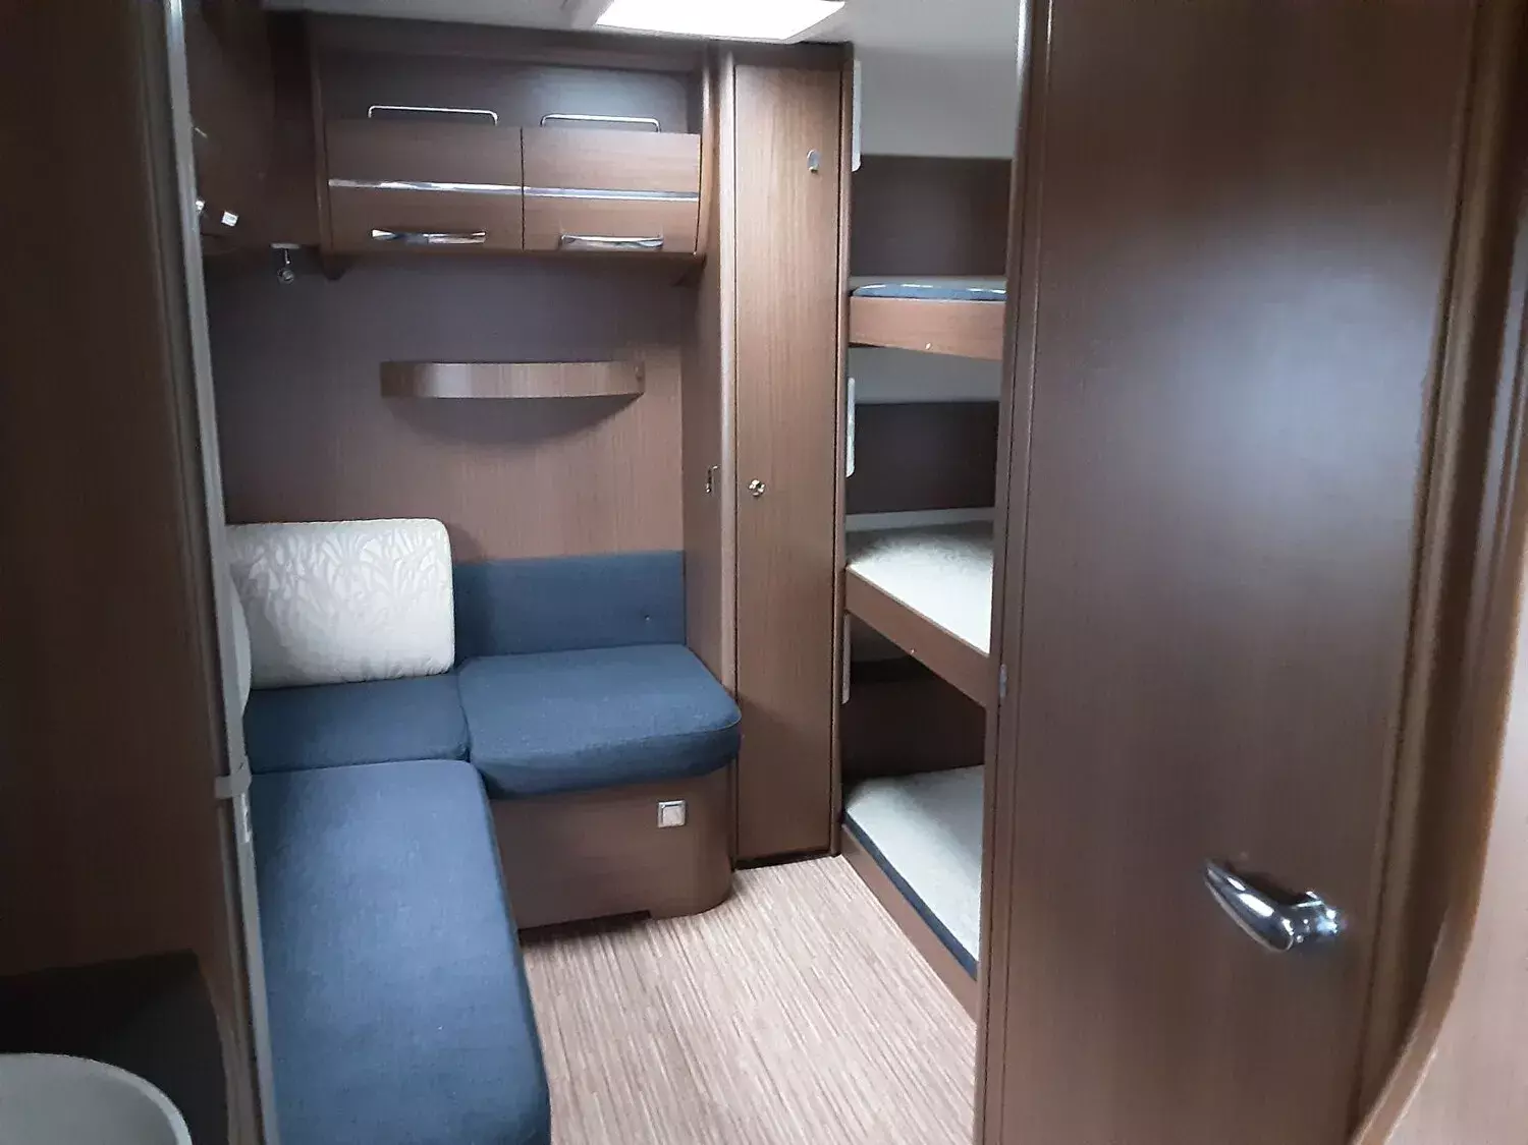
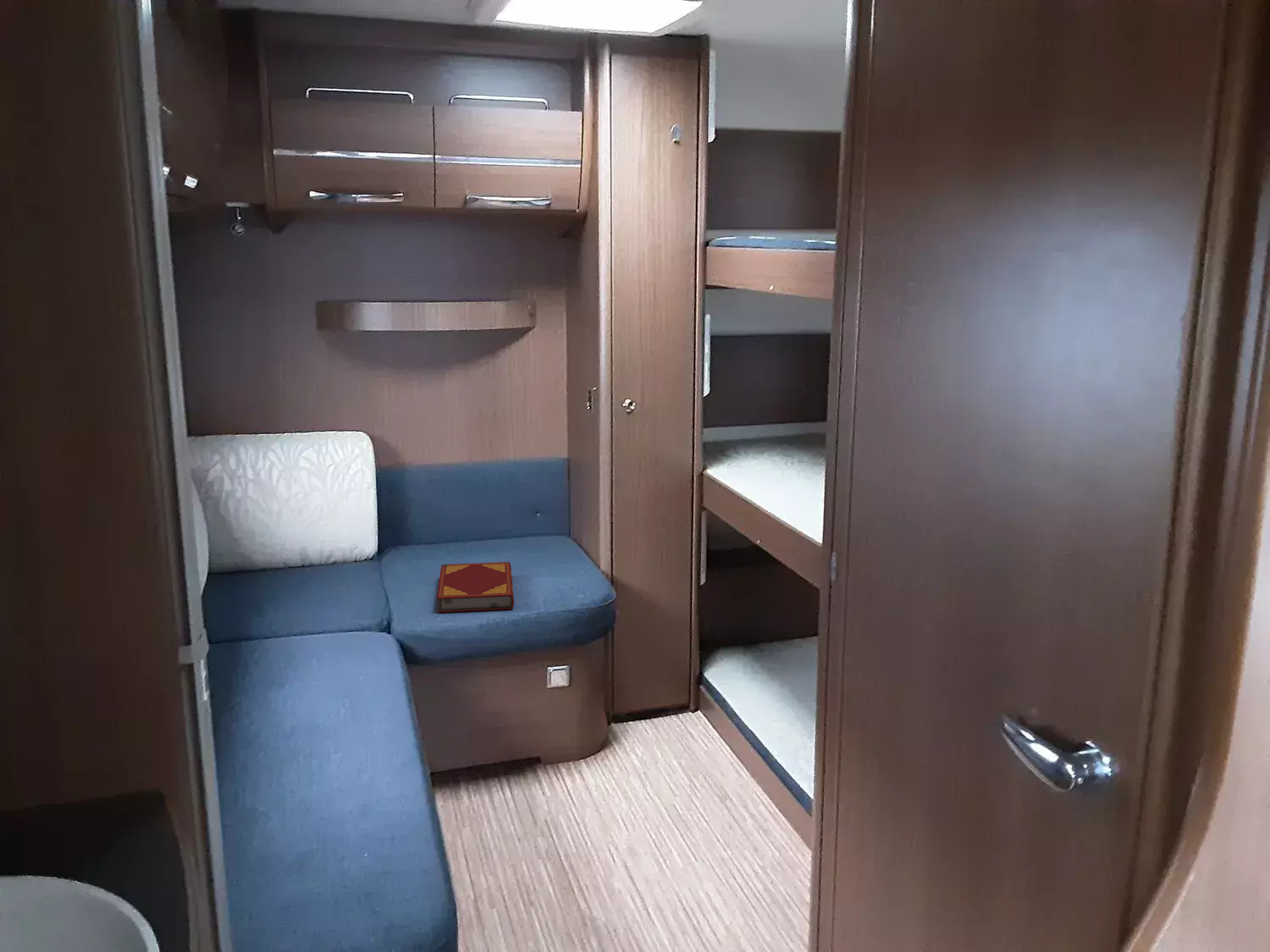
+ hardback book [436,561,515,614]
